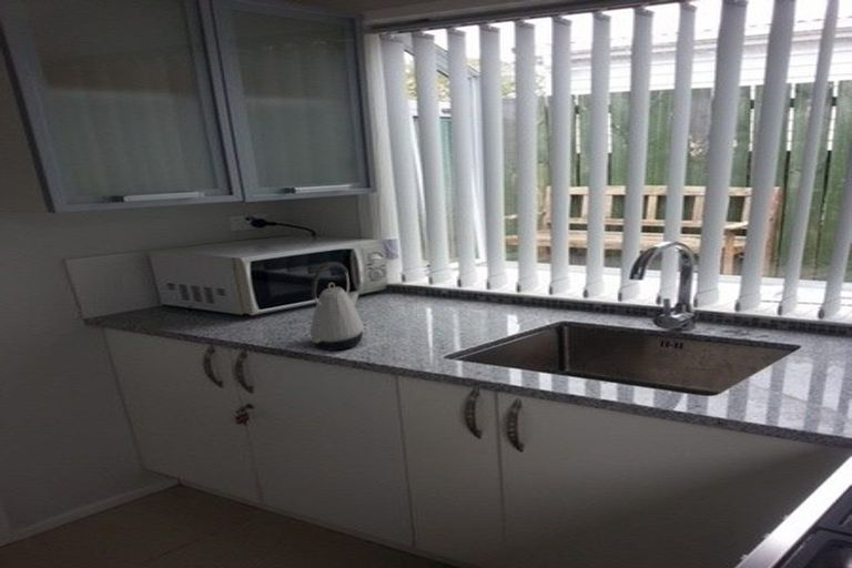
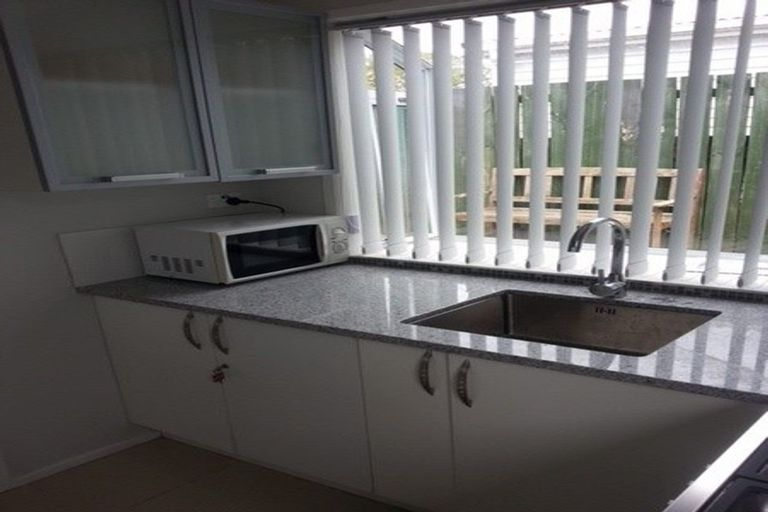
- kettle [310,261,365,352]
